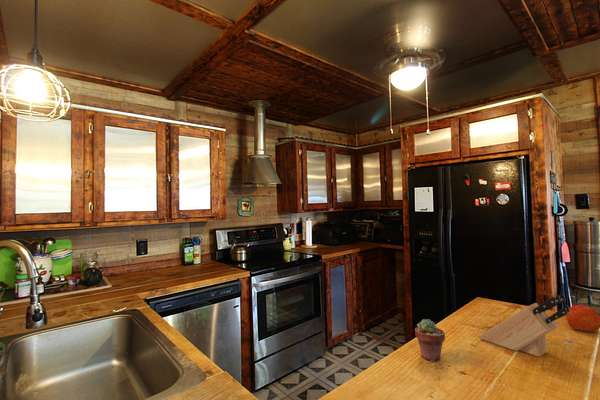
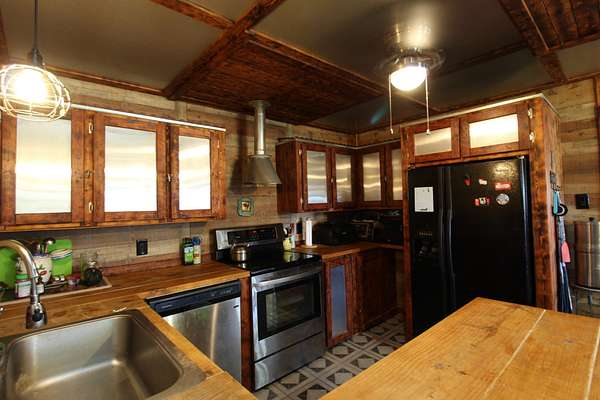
- apple [565,304,600,333]
- knife block [478,293,570,358]
- potted succulent [414,318,446,363]
